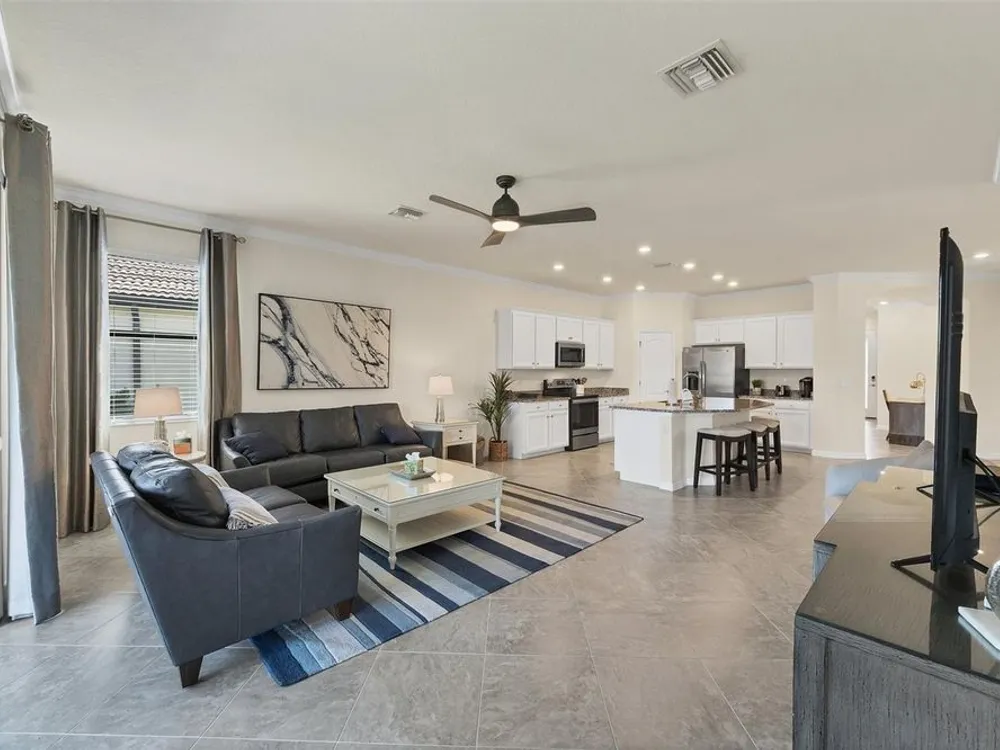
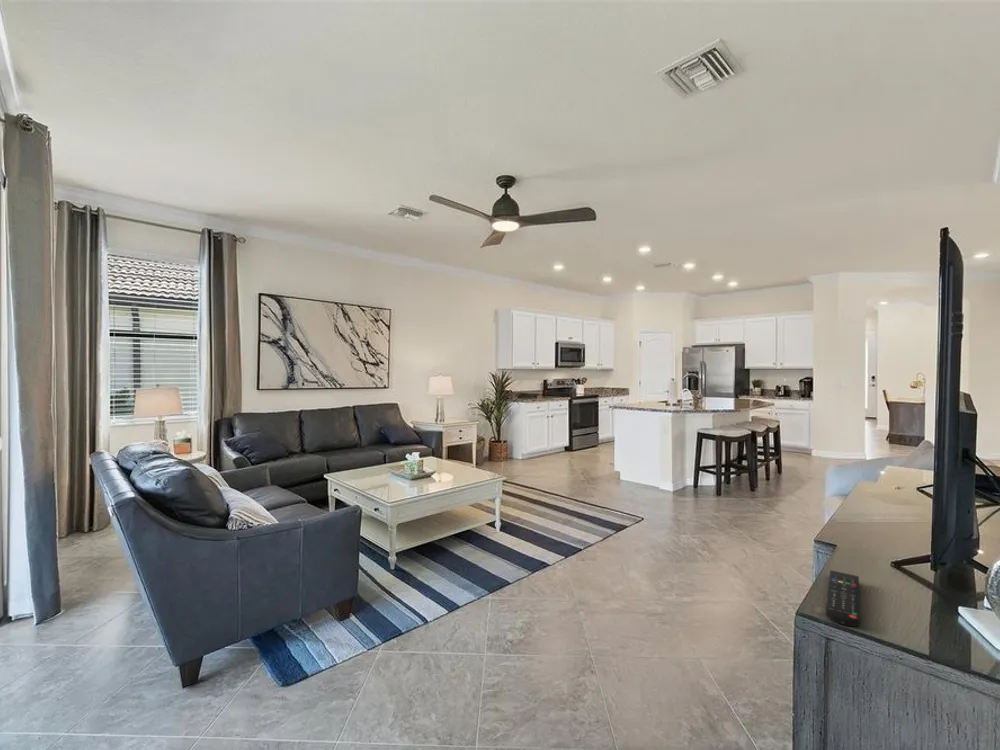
+ remote control [825,569,861,627]
